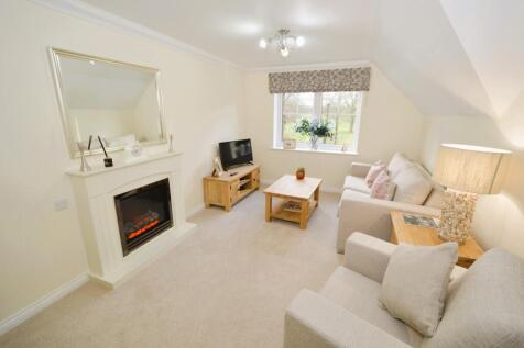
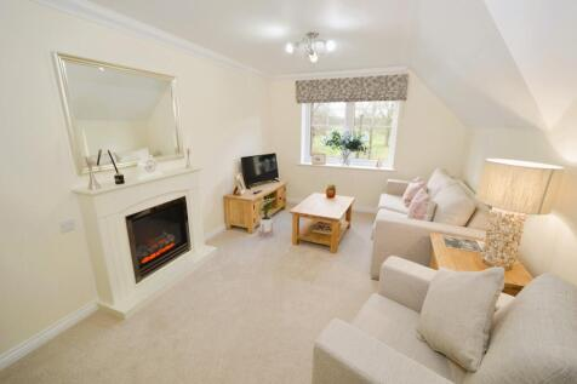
+ house plant [253,190,280,239]
